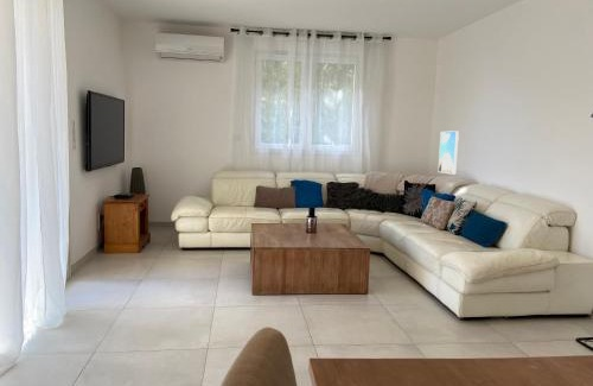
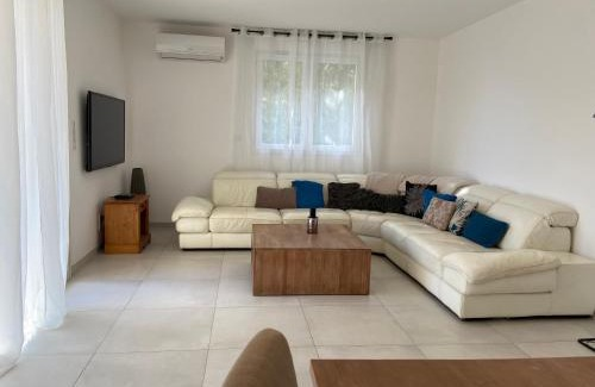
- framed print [438,129,460,176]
